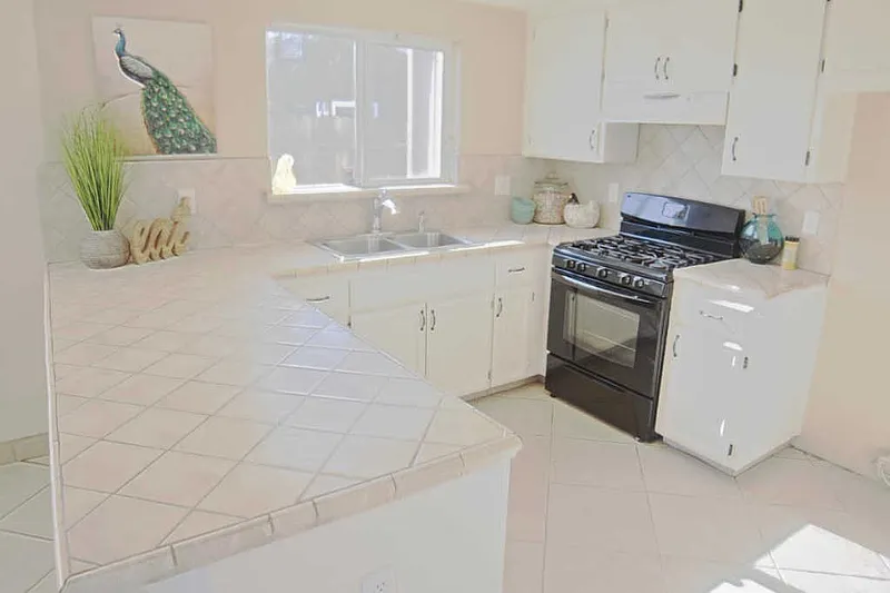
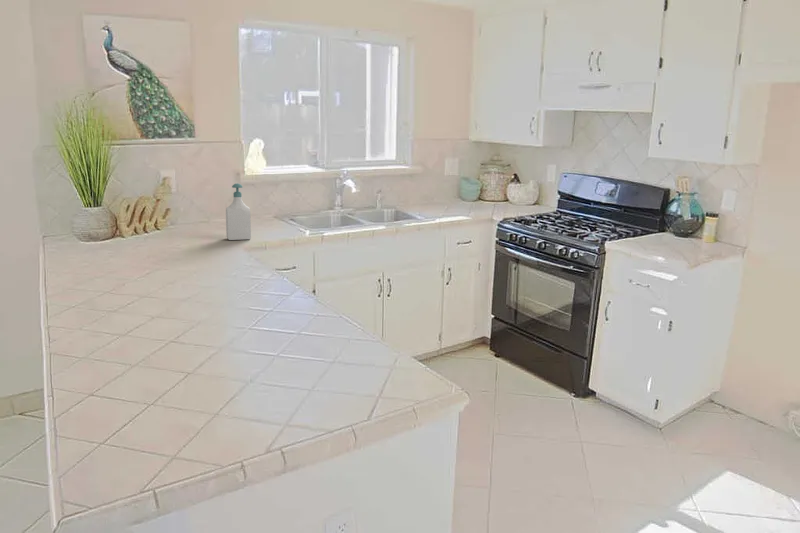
+ soap bottle [225,182,252,241]
